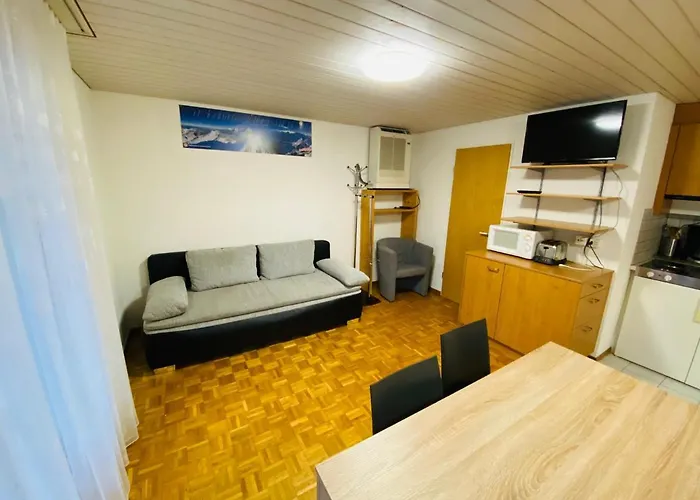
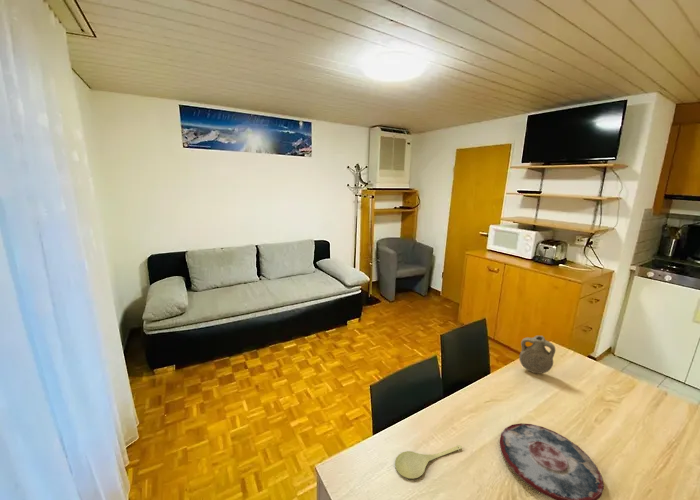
+ plate [499,422,605,500]
+ spoon [394,444,463,480]
+ pilgrim flask [518,335,556,375]
